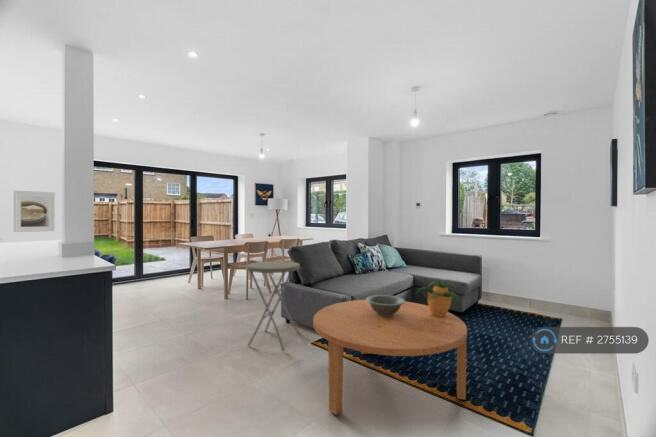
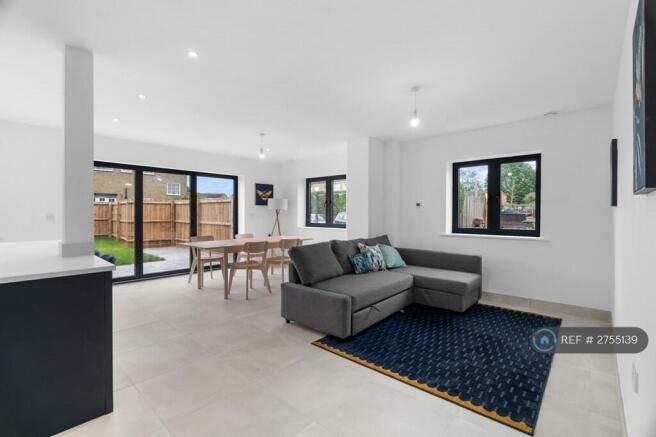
- coffee table [312,299,468,416]
- potted plant [414,278,460,317]
- decorative bowl [365,294,406,317]
- side table [246,260,301,352]
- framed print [13,189,56,233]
